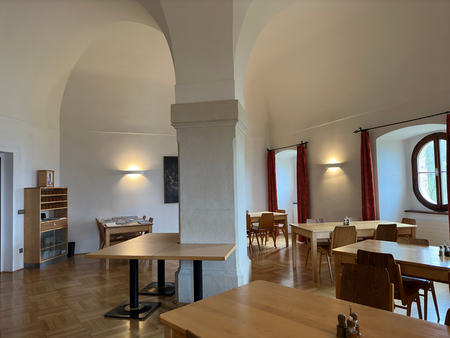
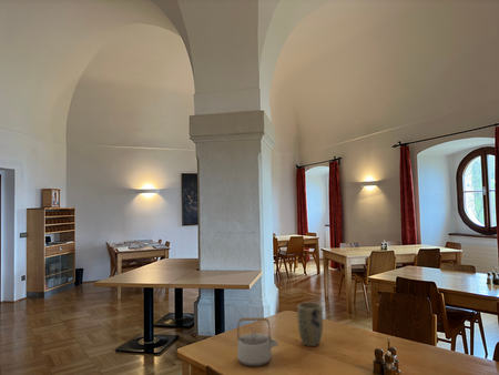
+ teapot [236,316,279,367]
+ plant pot [296,301,324,347]
